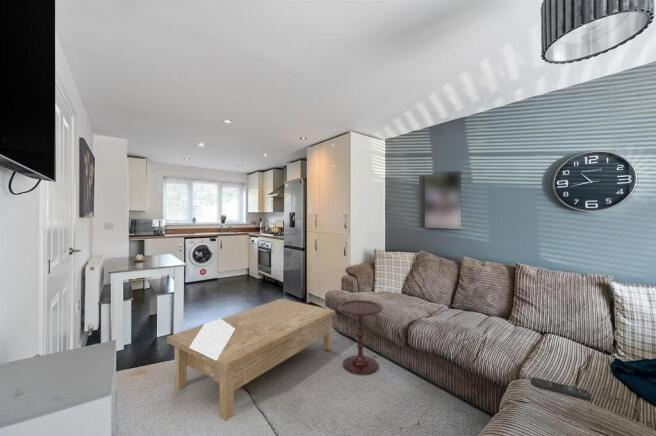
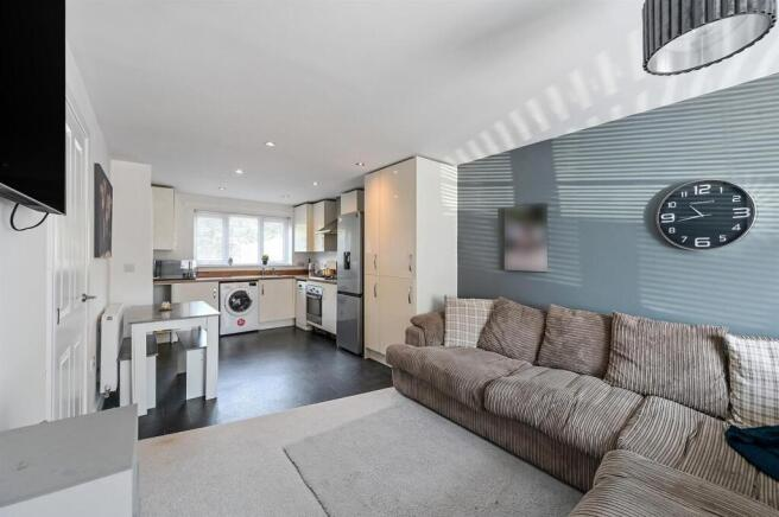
- coffee table [166,298,336,422]
- remote control [530,376,592,401]
- side table [337,299,383,376]
